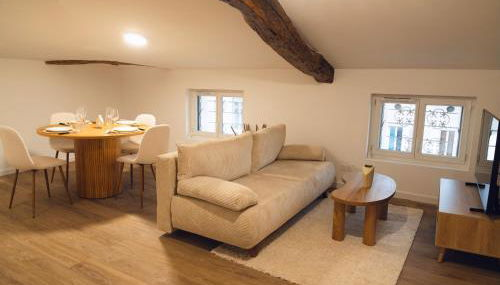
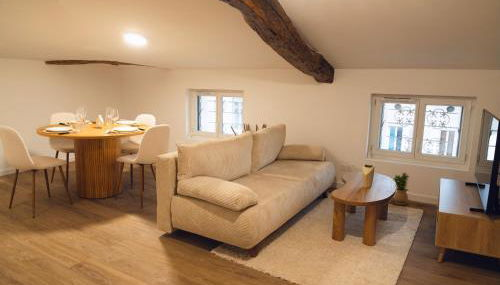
+ potted plant [393,172,411,206]
